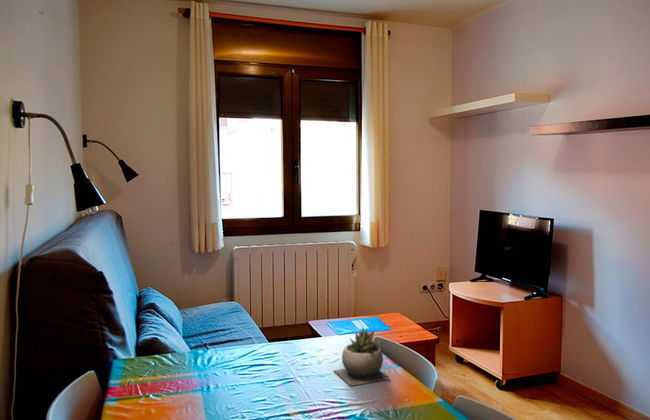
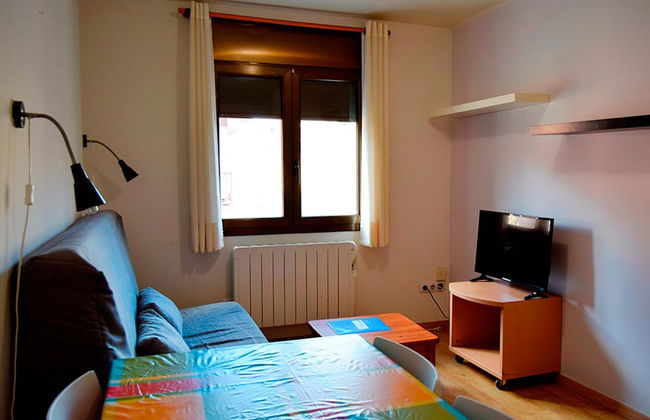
- succulent plant [332,327,392,387]
